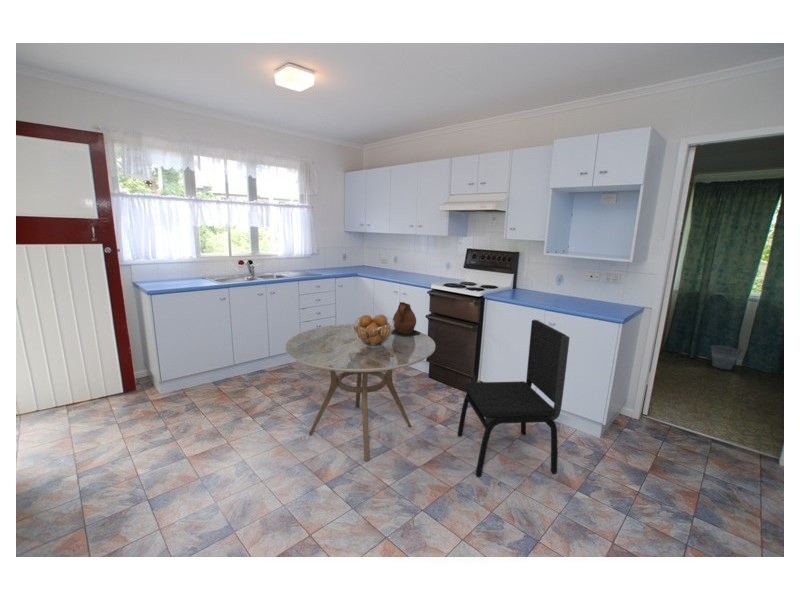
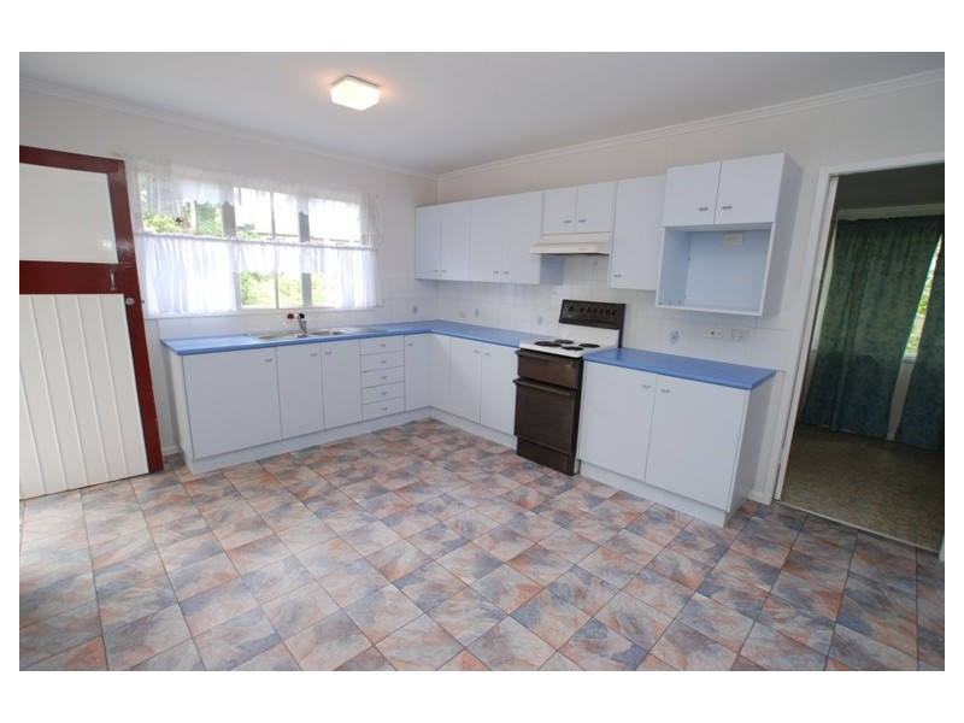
- dining table [284,323,436,462]
- ceramic pitcher [390,301,421,337]
- fruit basket [352,314,394,347]
- bucket [709,336,744,371]
- dining chair [456,319,570,478]
